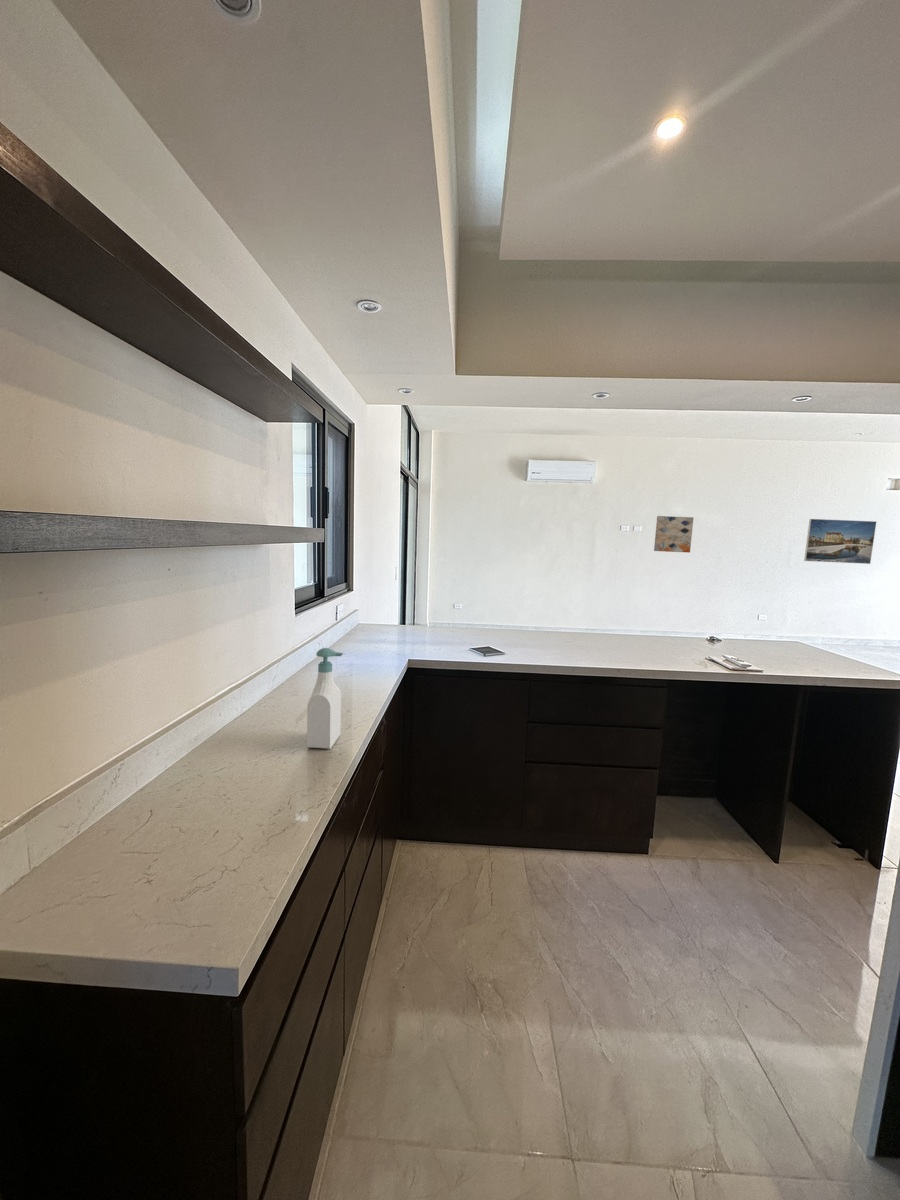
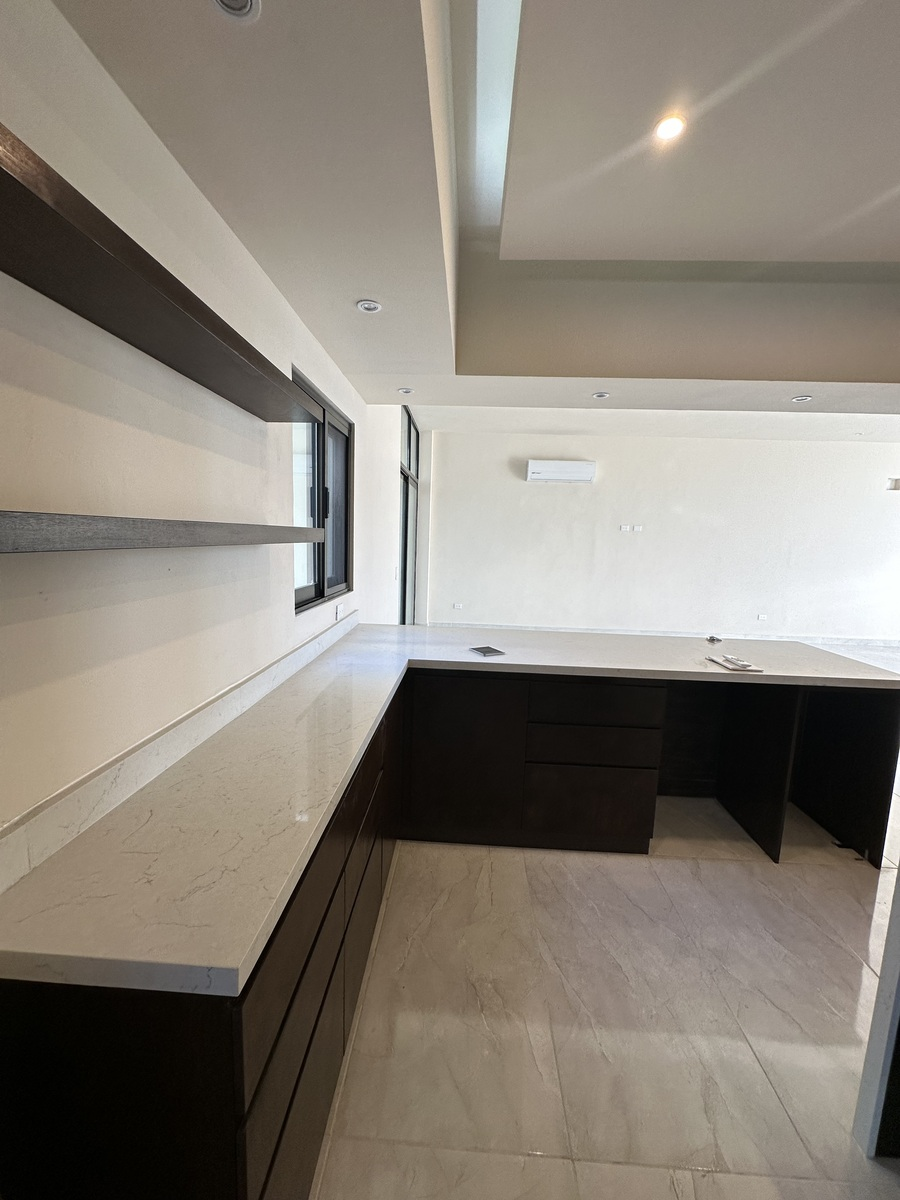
- soap bottle [306,647,344,750]
- wall art [653,515,694,554]
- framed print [803,518,878,565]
